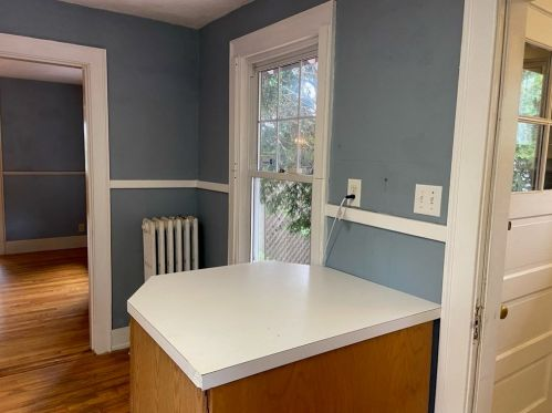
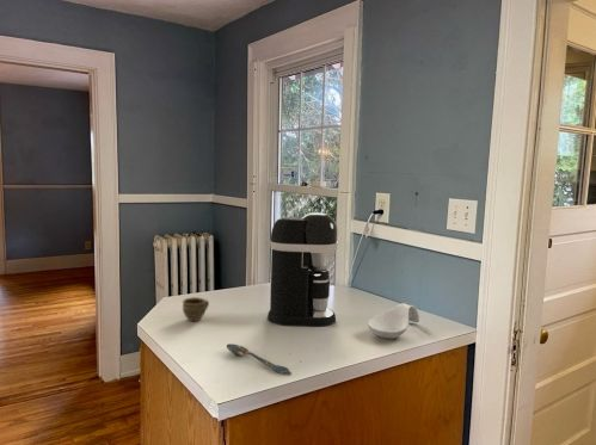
+ cup [182,296,210,322]
+ coffee maker [266,211,339,327]
+ spoon [226,342,293,376]
+ spoon rest [367,302,420,340]
